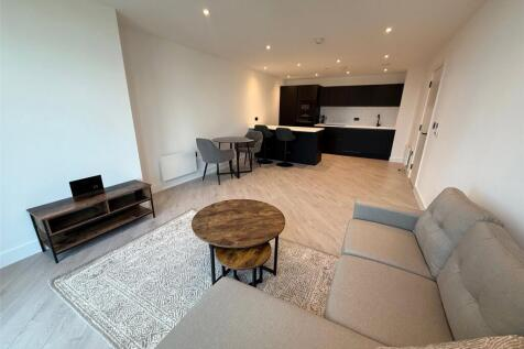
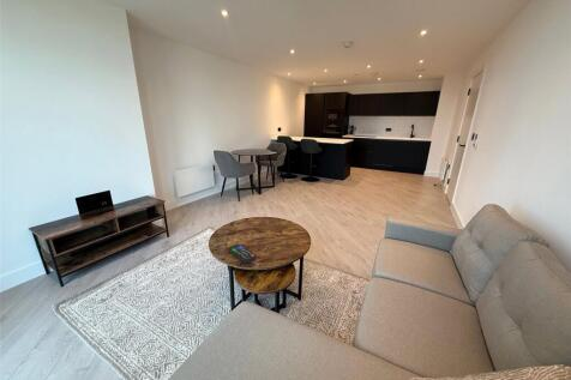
+ remote control [227,243,257,265]
